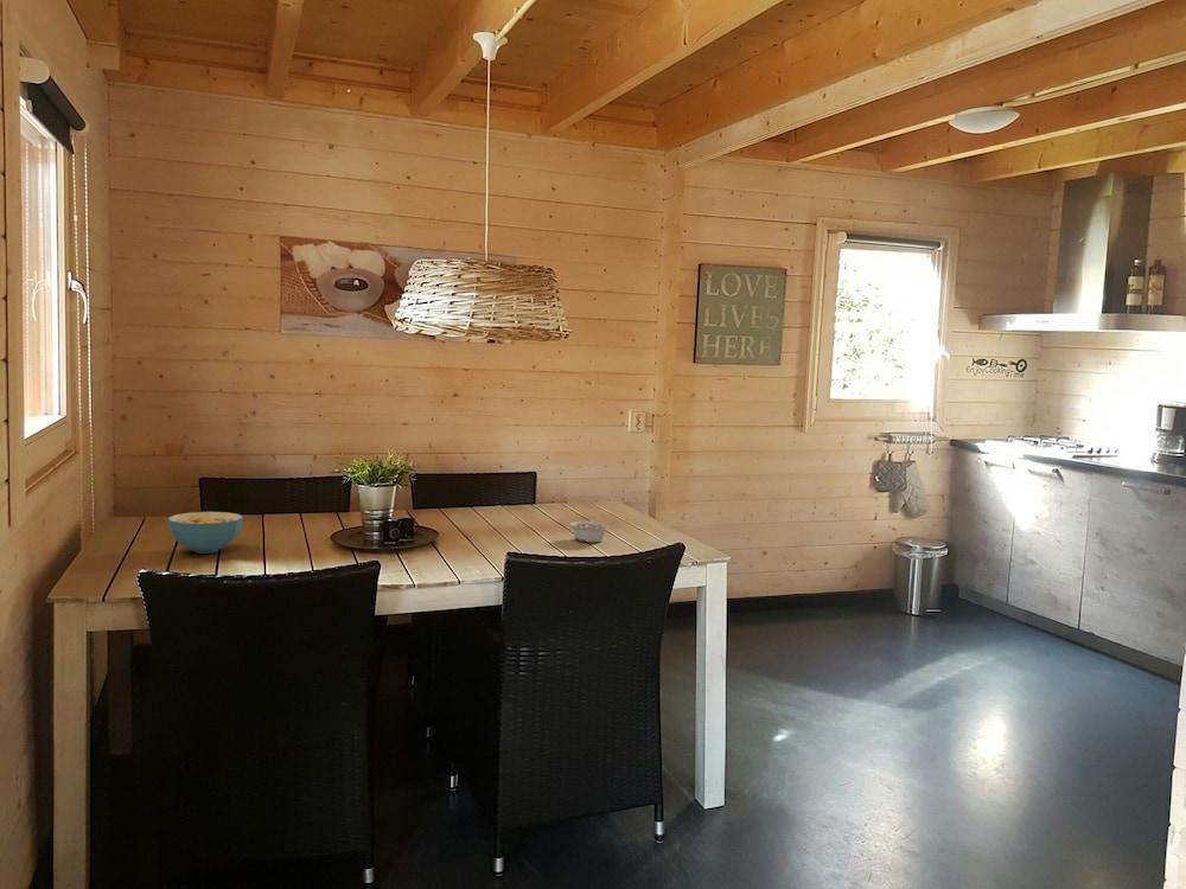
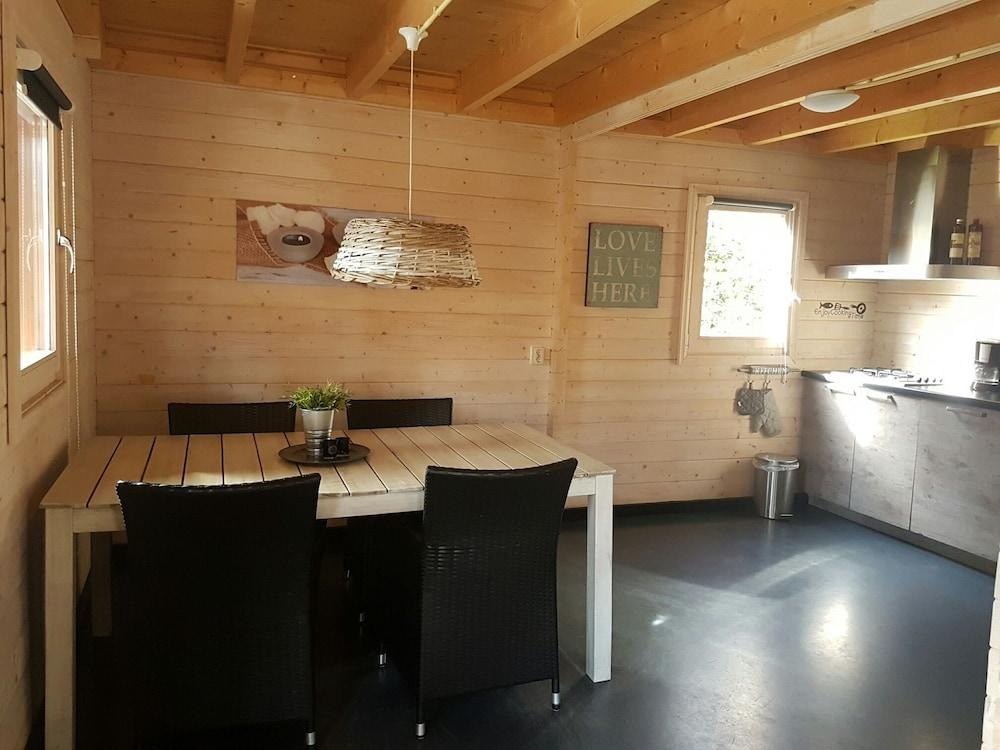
- legume [568,516,610,543]
- cereal bowl [167,511,244,555]
